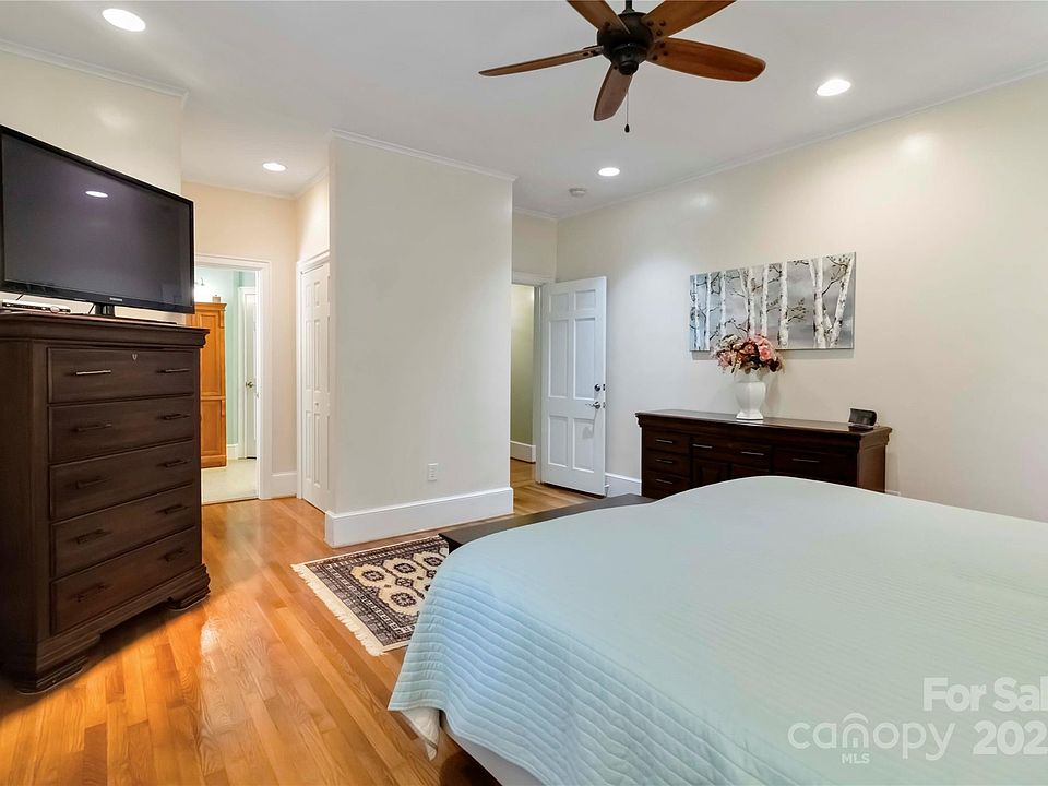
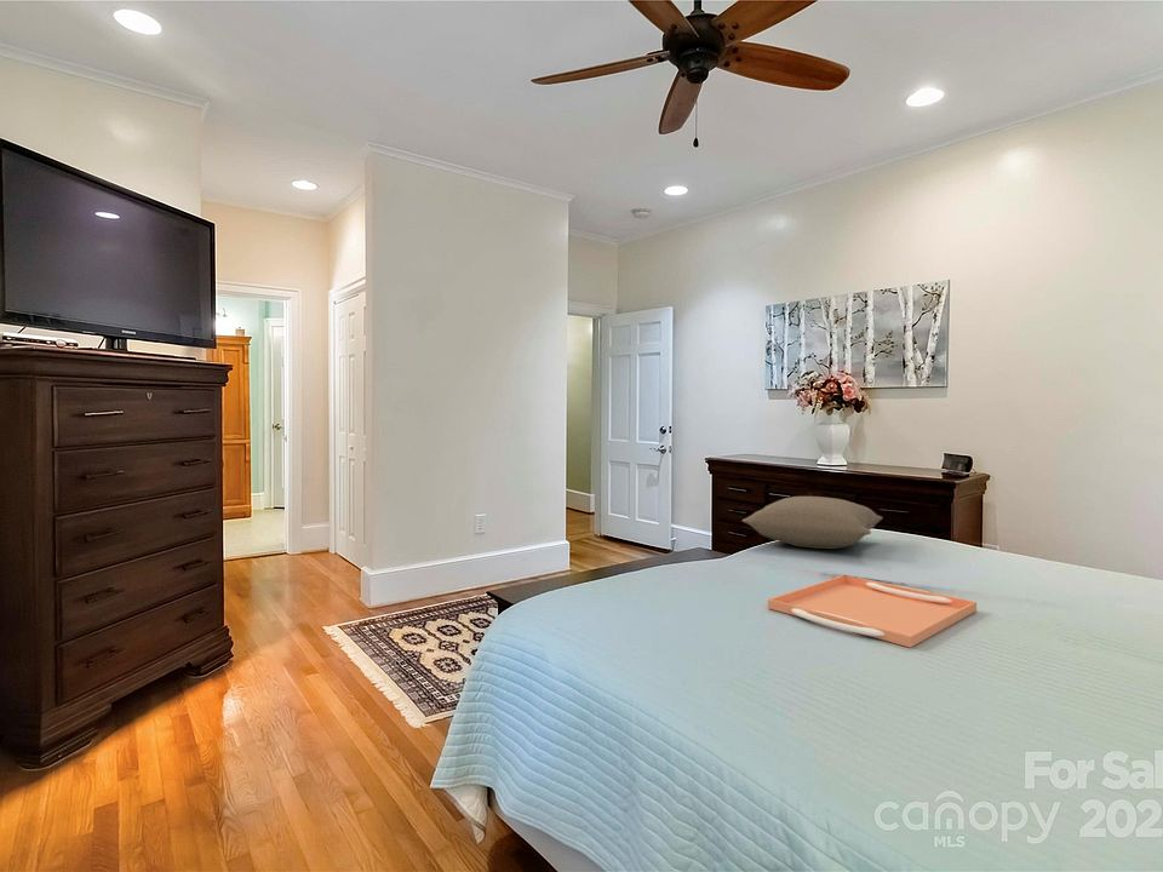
+ pillow [741,495,884,550]
+ serving tray [767,574,978,649]
